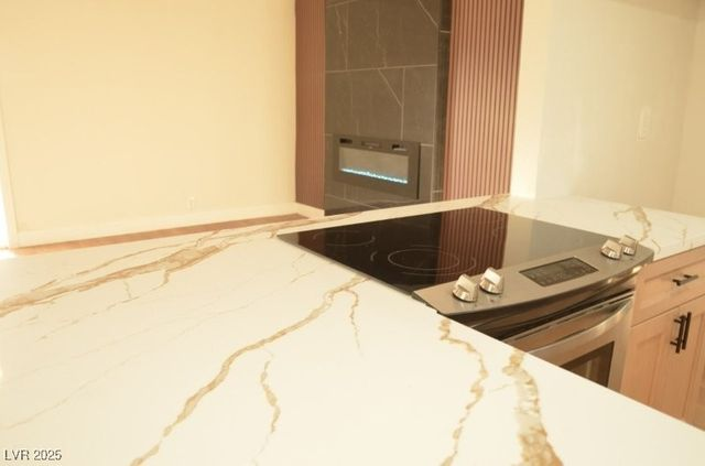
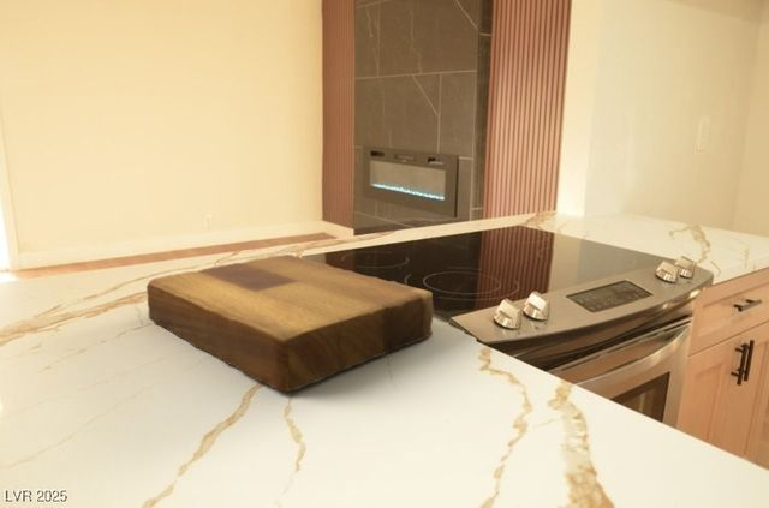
+ cutting board [145,253,435,393]
